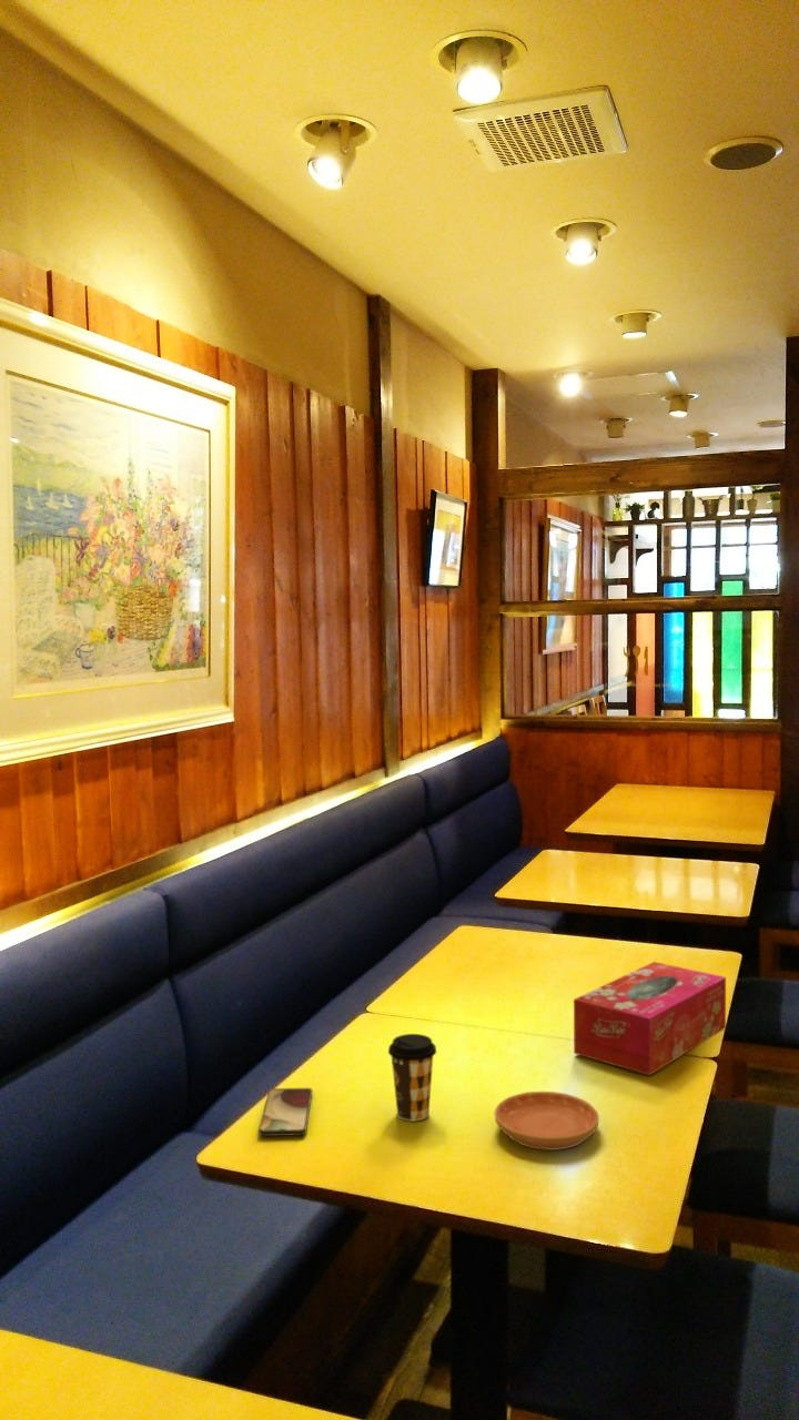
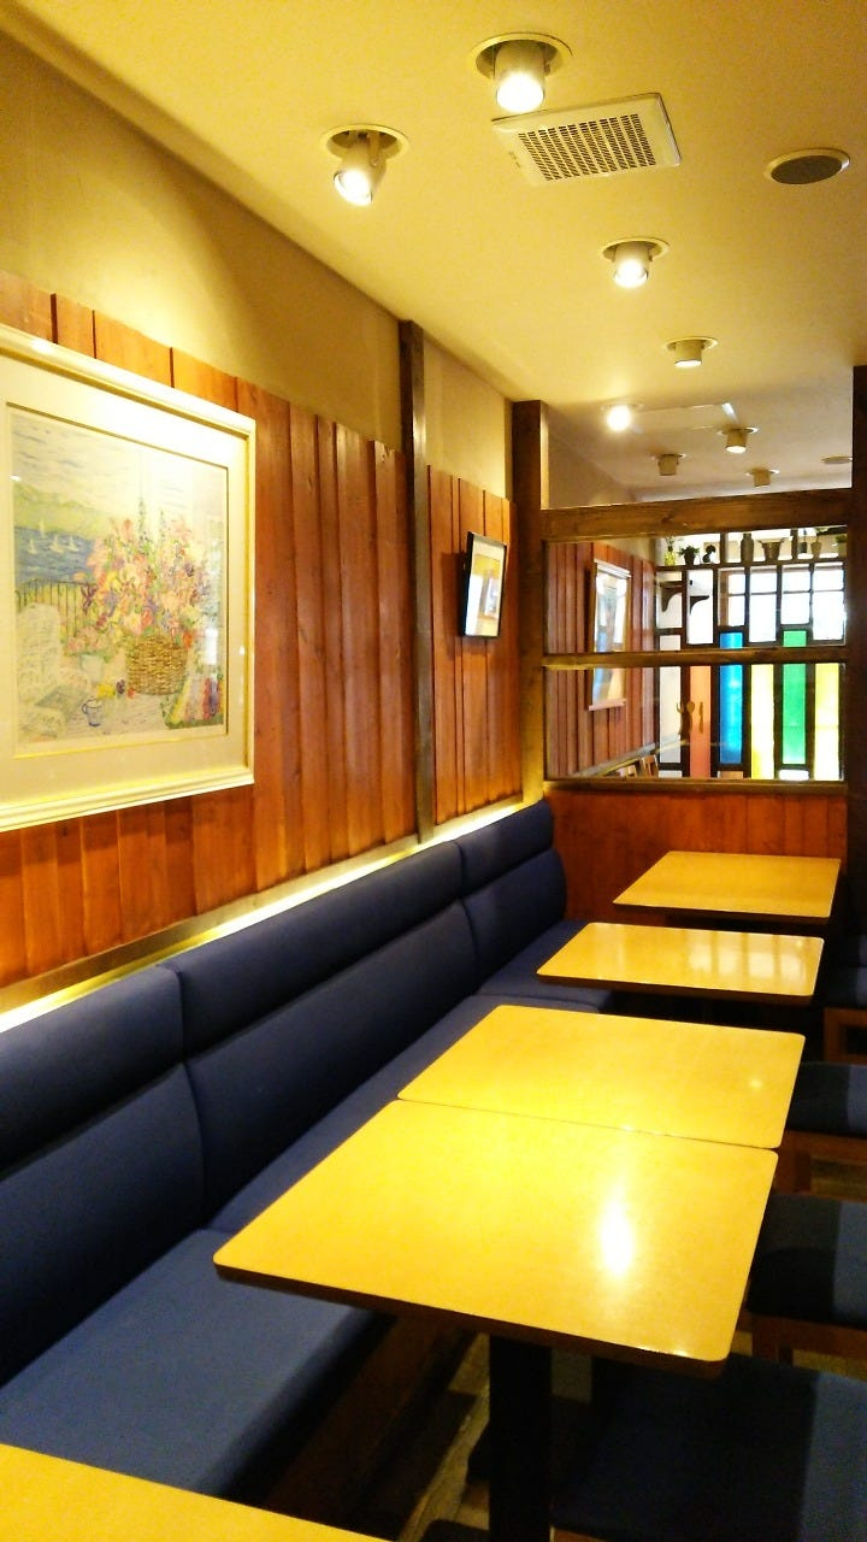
- smartphone [257,1087,313,1137]
- coffee cup [387,1033,437,1122]
- tissue box [573,961,727,1076]
- saucer [494,1091,600,1152]
